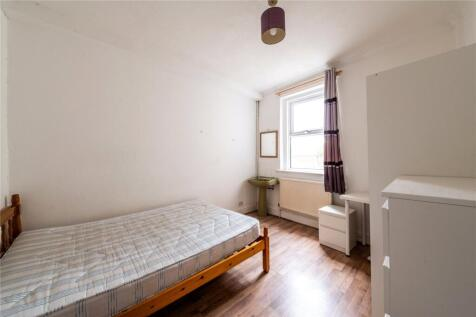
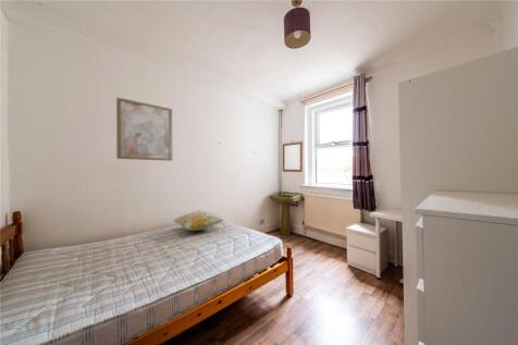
+ decorative pillow [172,209,225,232]
+ wall art [115,96,173,162]
